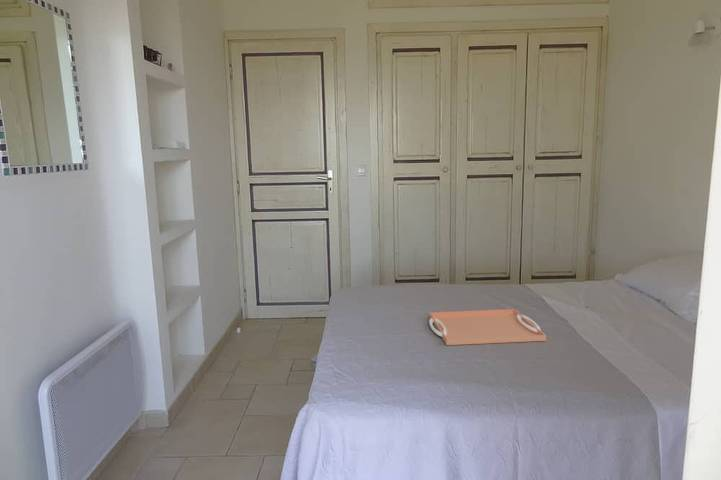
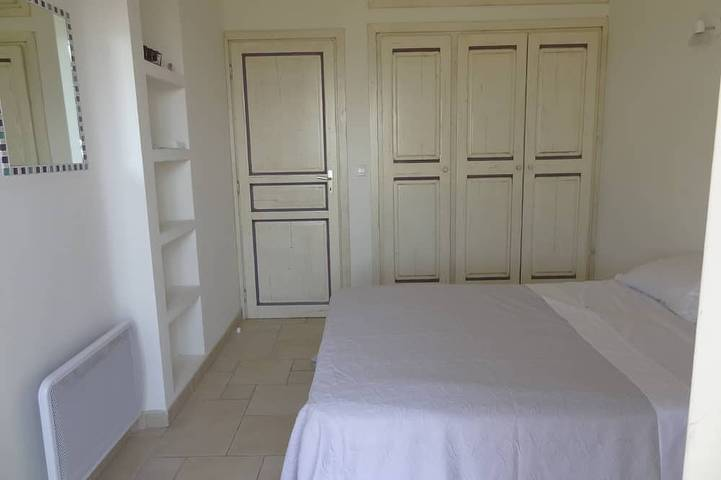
- serving tray [428,308,547,346]
